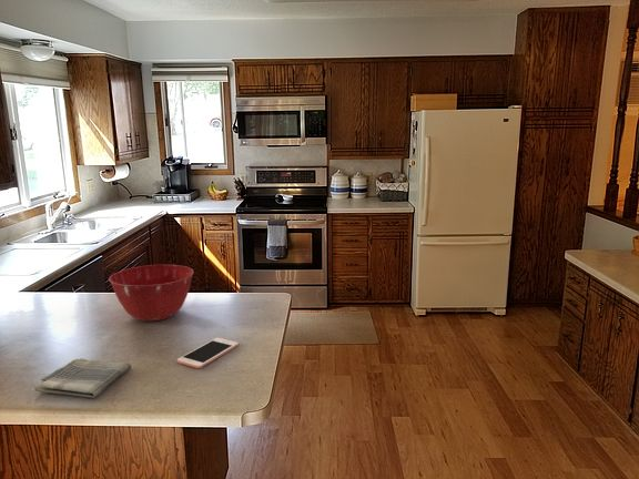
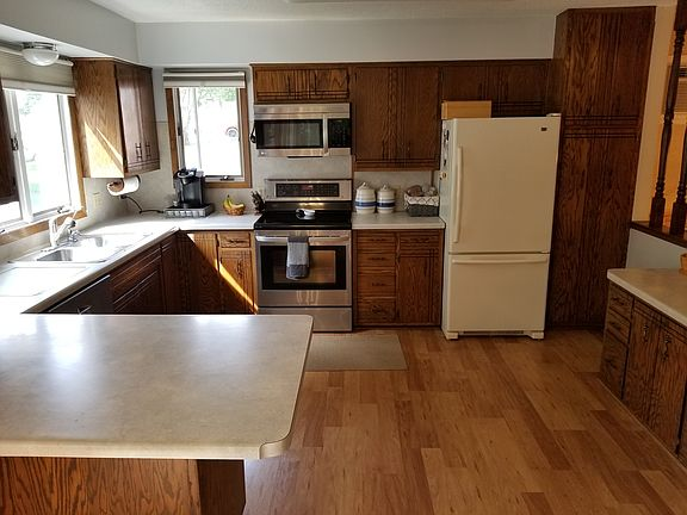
- dish towel [33,357,132,399]
- cell phone [176,337,240,369]
- mixing bowl [108,264,194,323]
